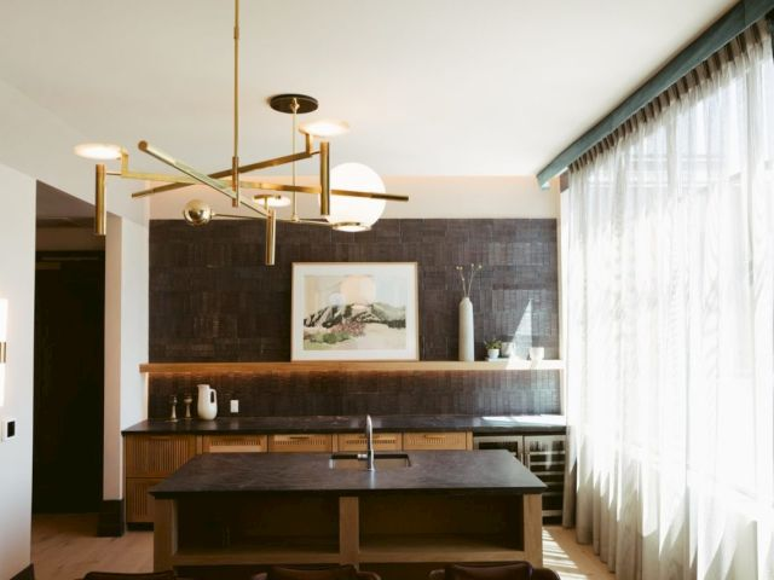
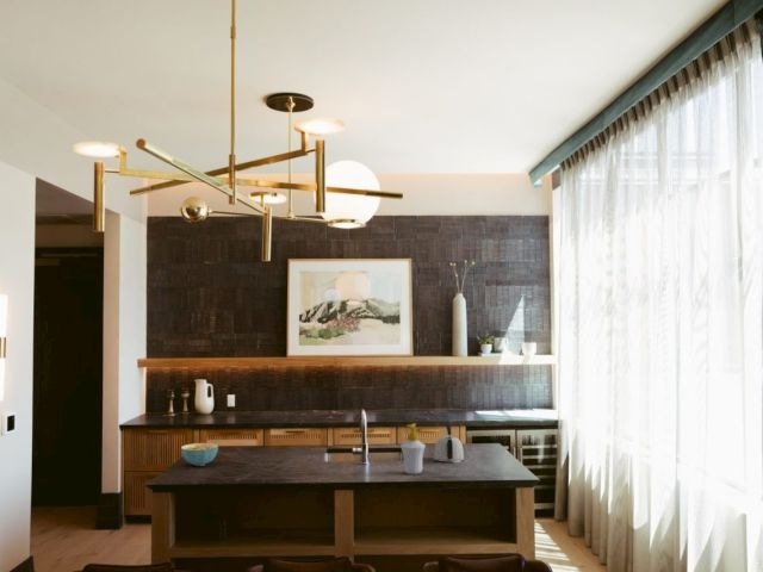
+ soap bottle [399,422,427,475]
+ kettle [433,423,465,464]
+ cereal bowl [180,442,219,467]
